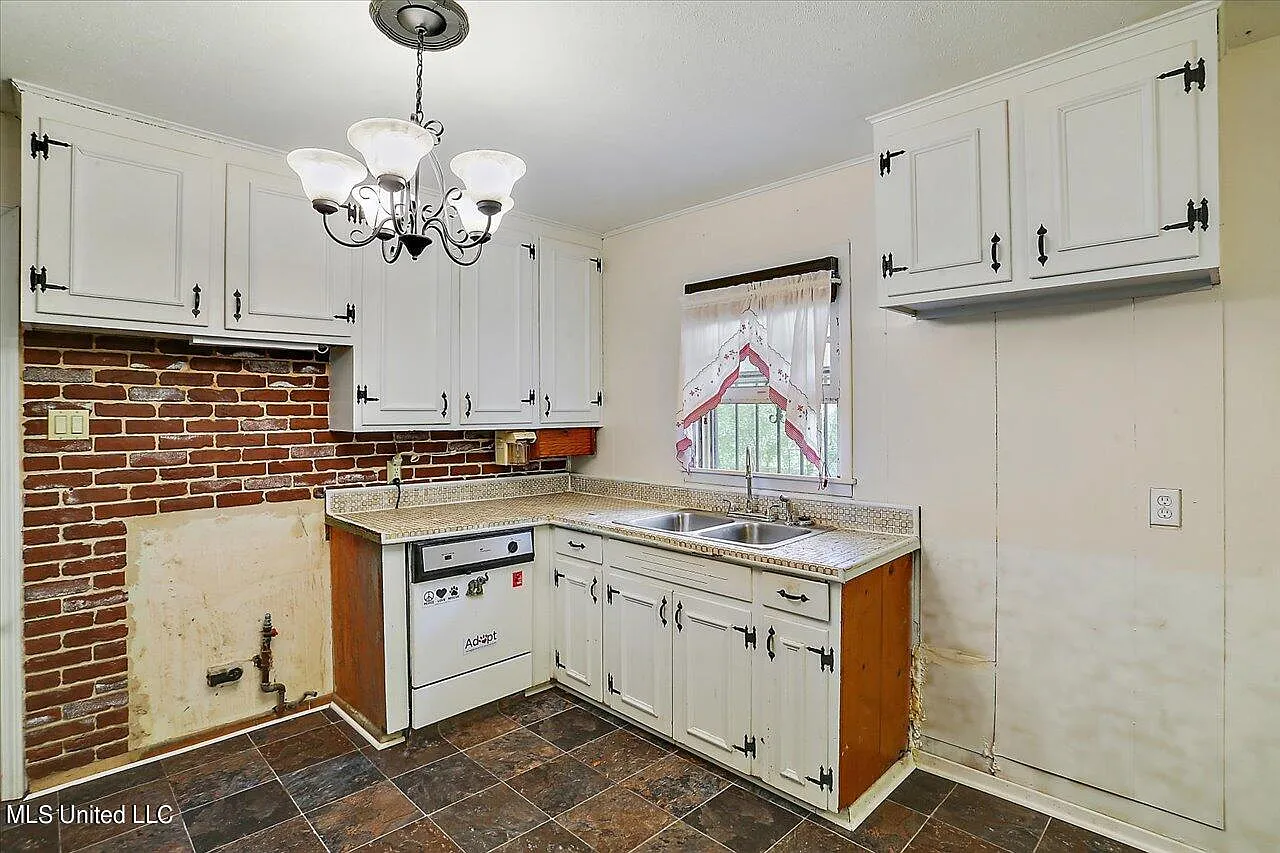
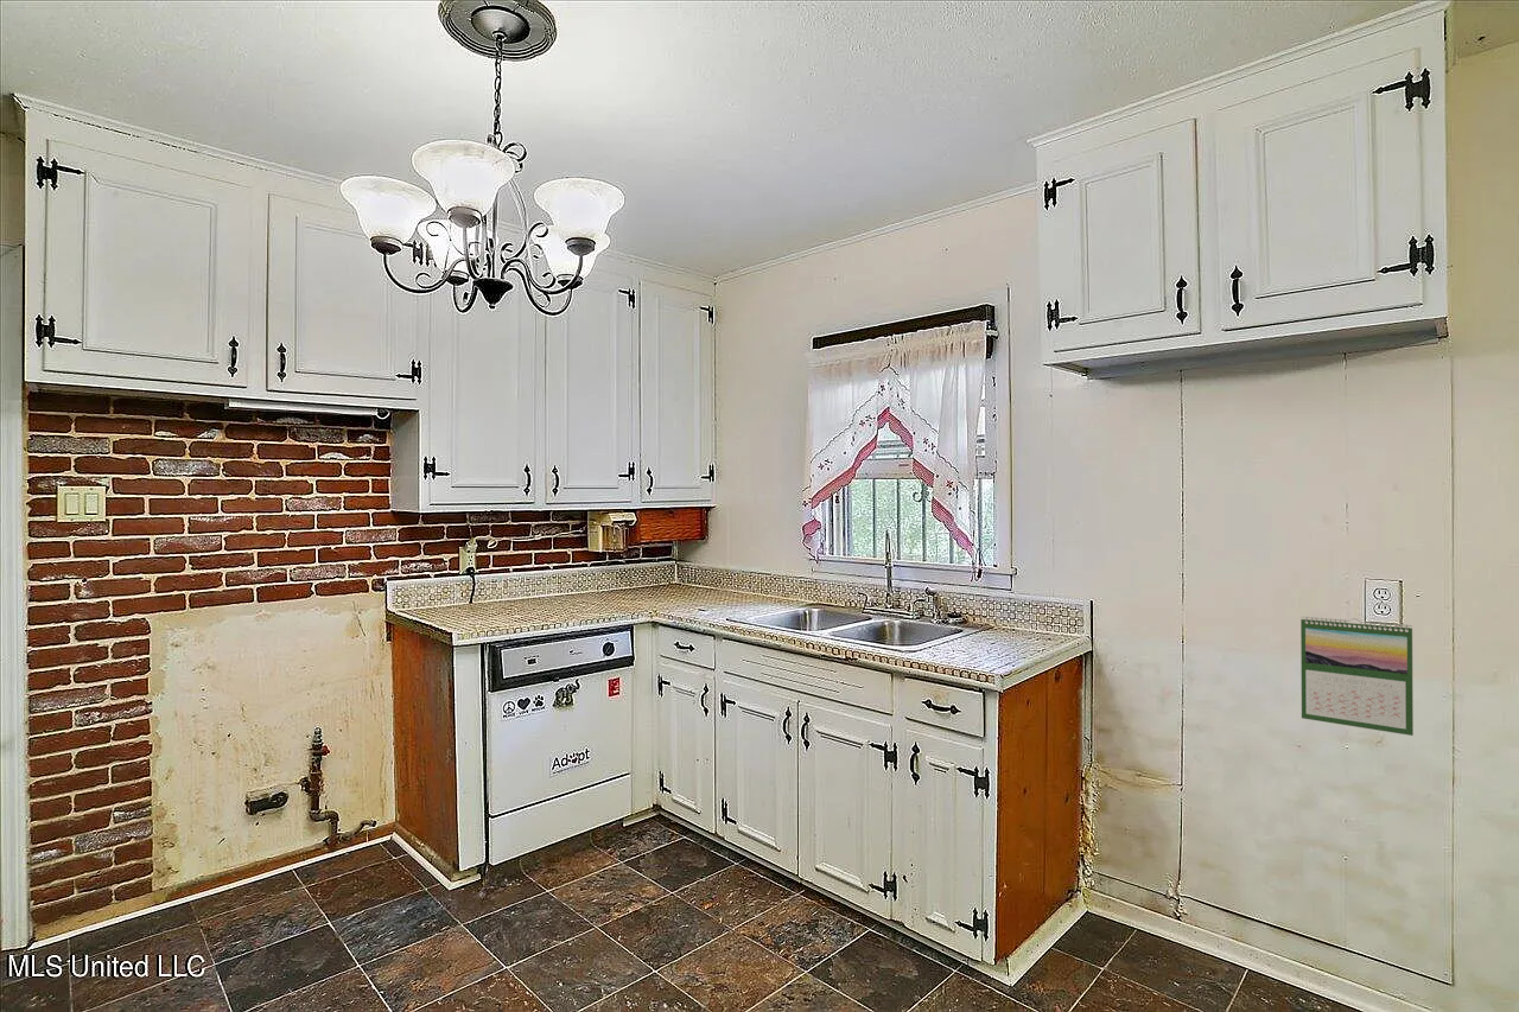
+ calendar [1299,616,1415,737]
